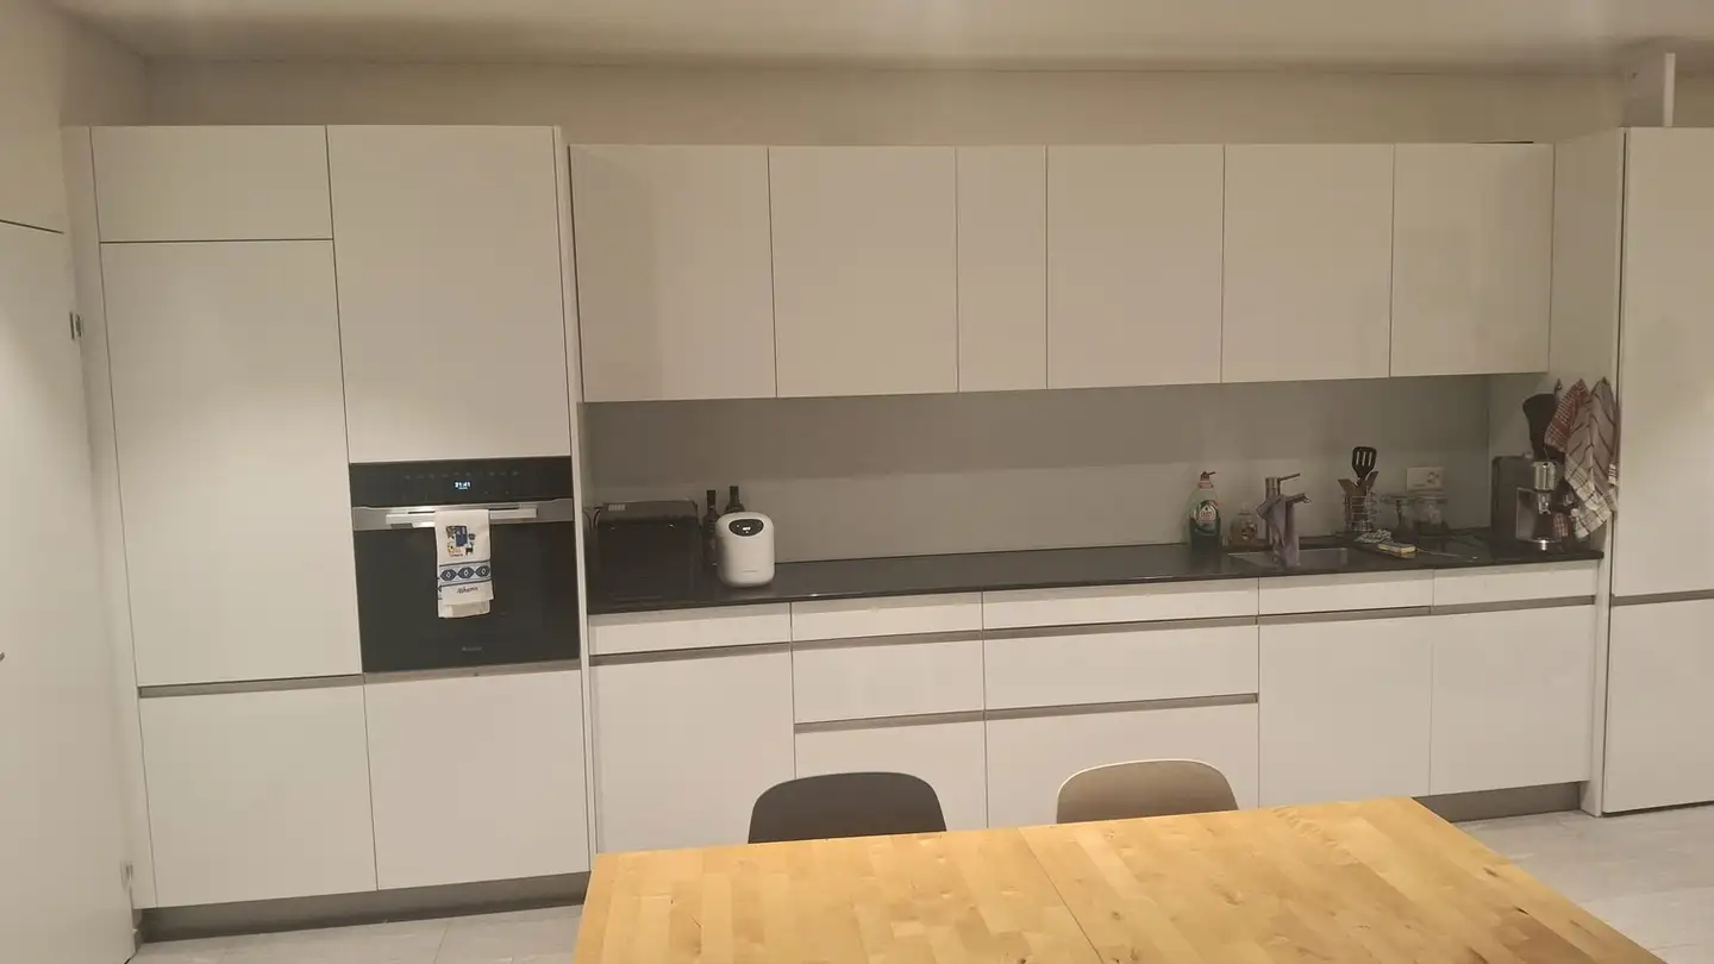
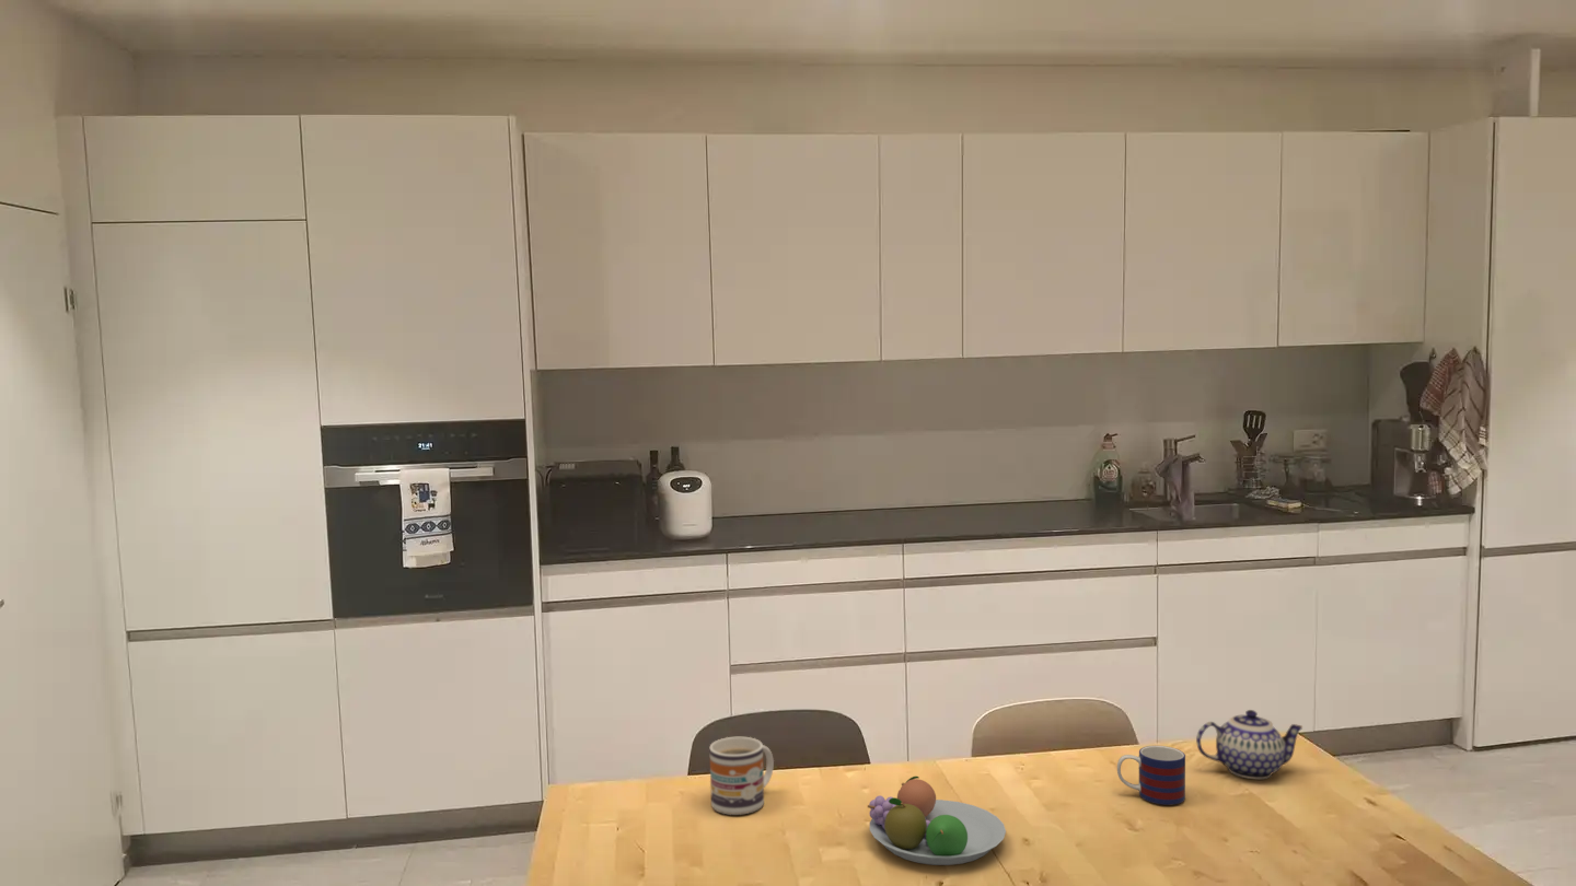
+ teapot [1195,709,1303,780]
+ mug [708,736,775,816]
+ mug [1116,745,1186,806]
+ fruit bowl [867,776,1007,866]
